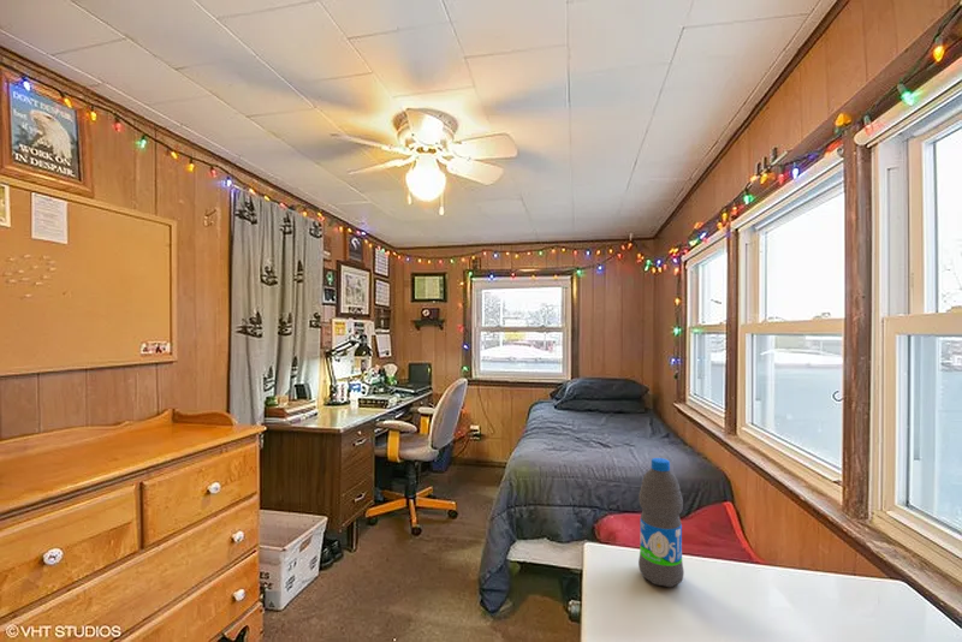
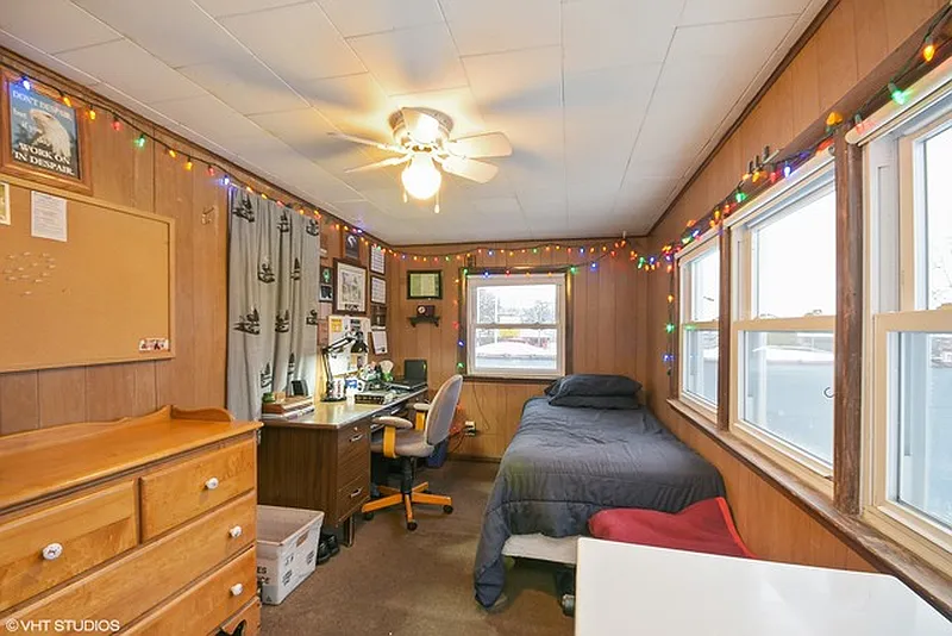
- water bottle [637,457,685,588]
